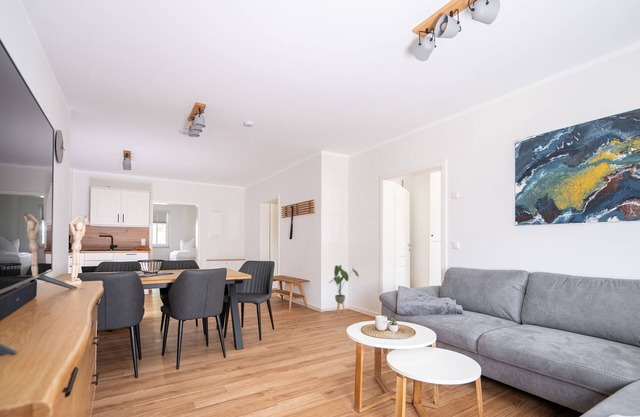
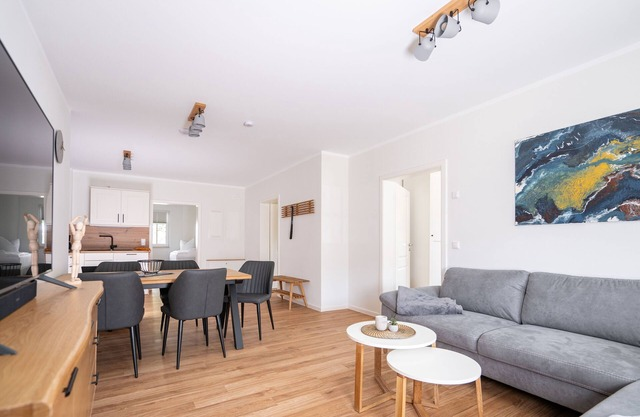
- house plant [328,264,360,316]
